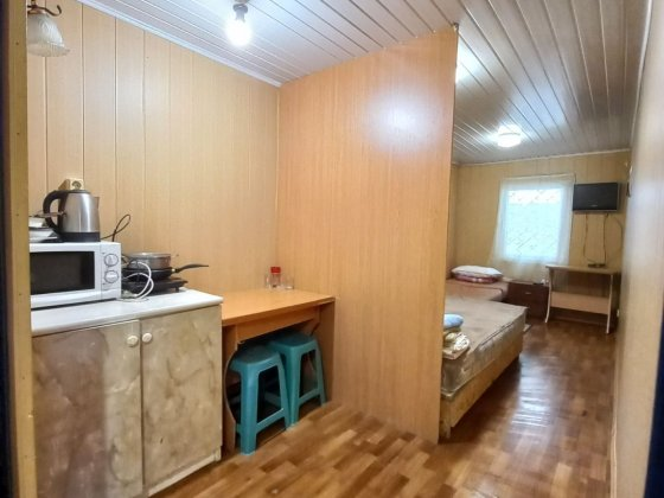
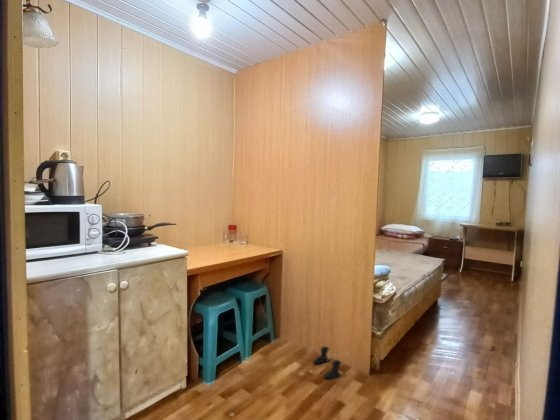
+ boots [313,345,343,381]
